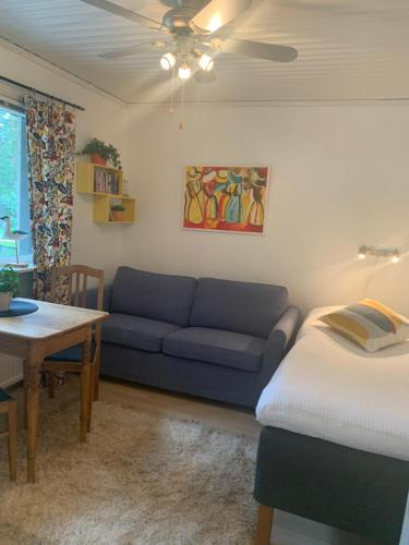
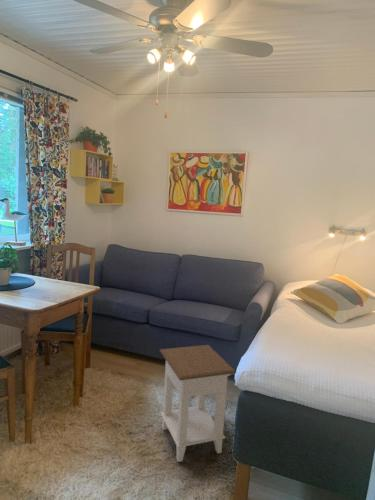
+ nightstand [159,344,237,463]
